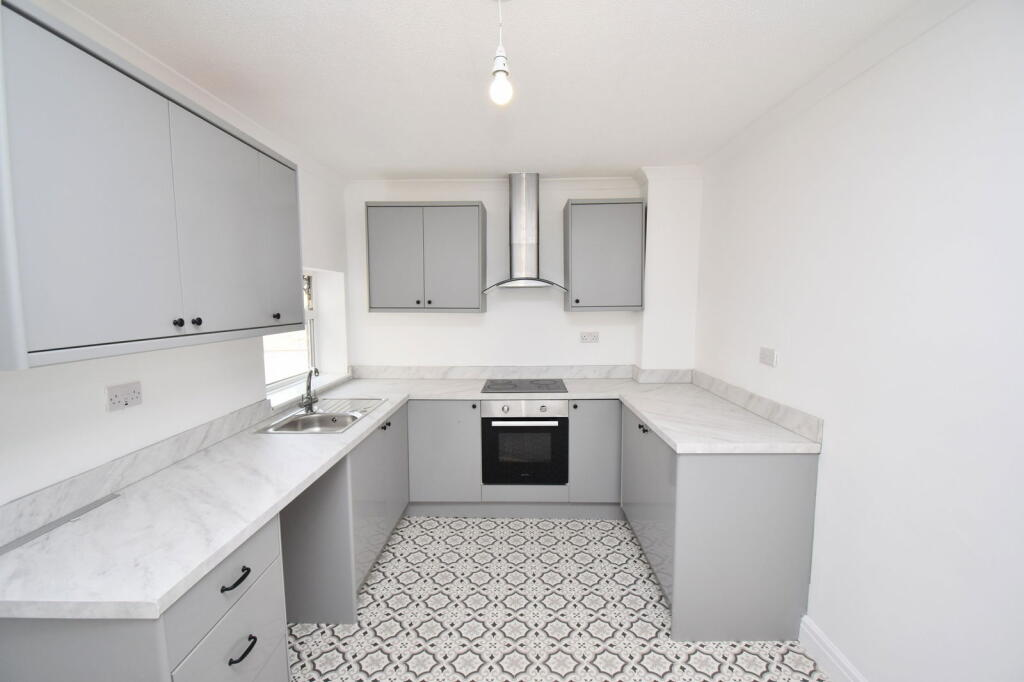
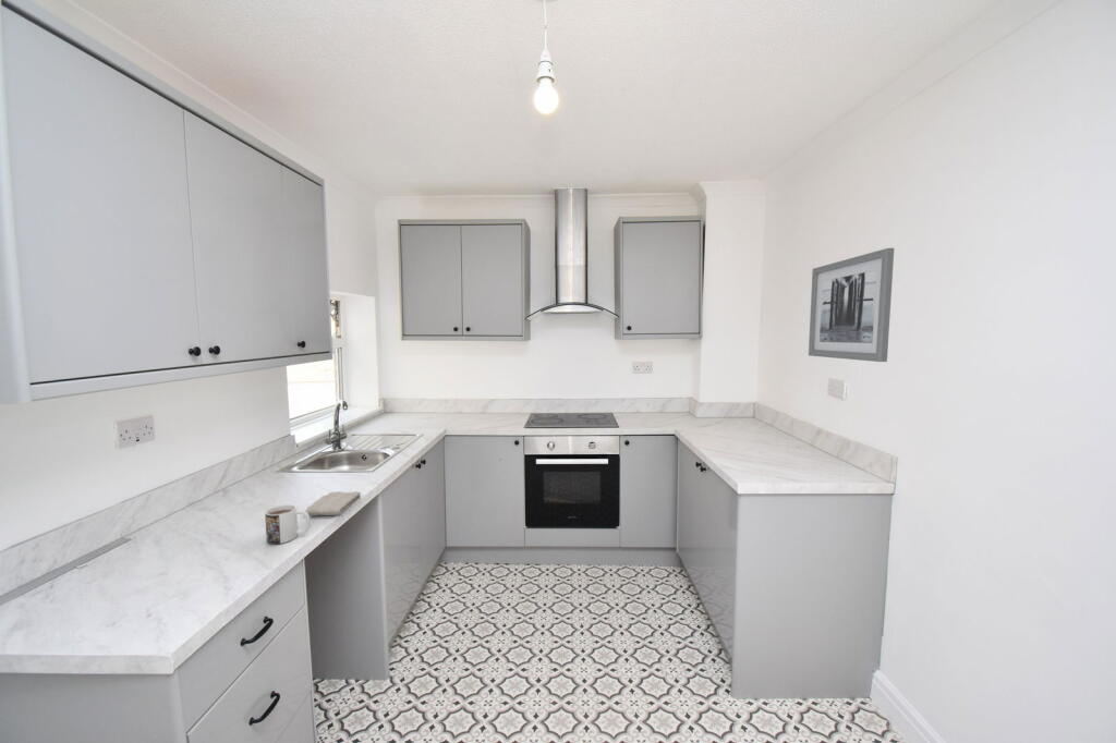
+ wall art [808,247,895,363]
+ mug [264,503,312,545]
+ washcloth [305,490,362,516]
